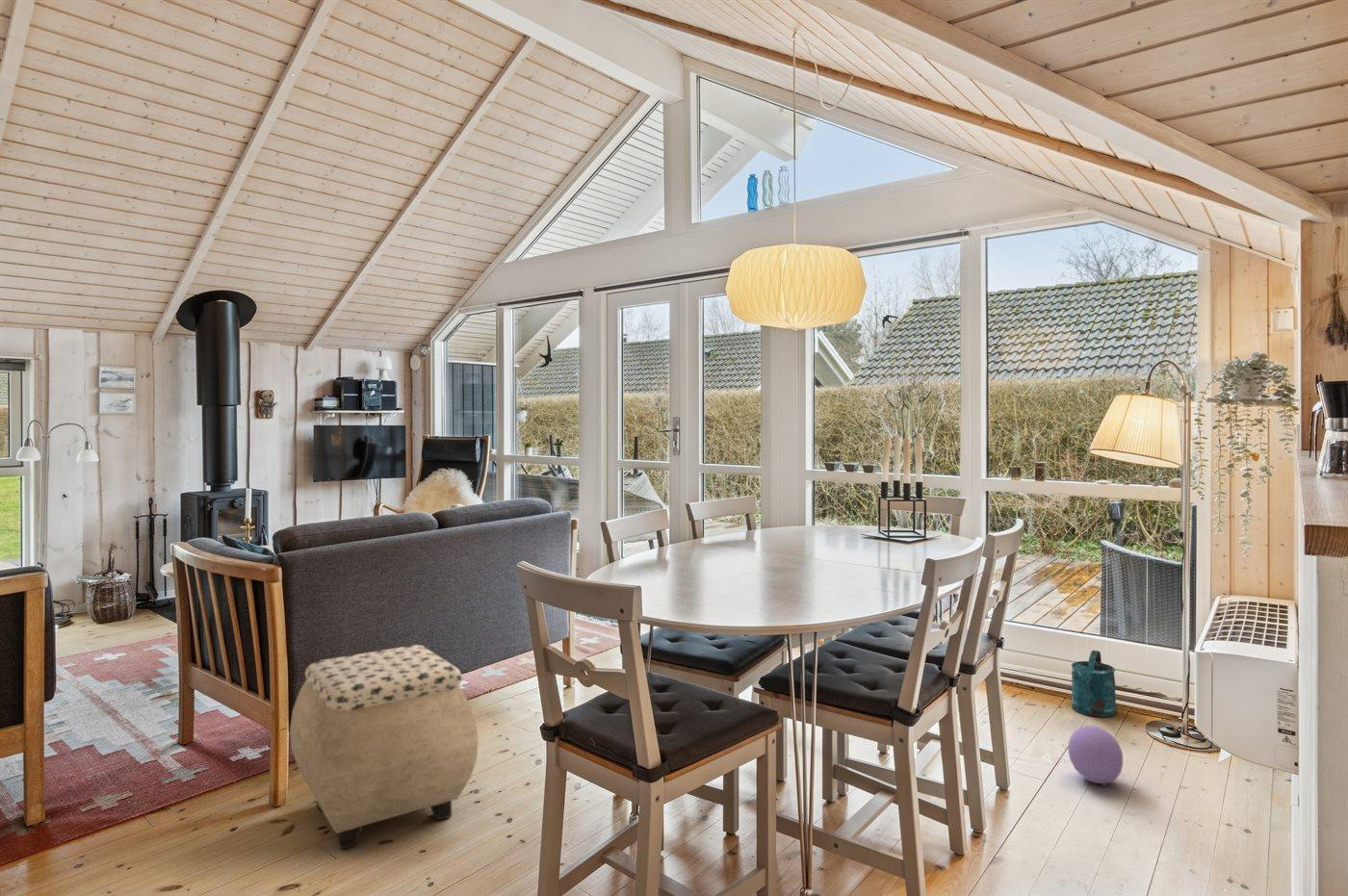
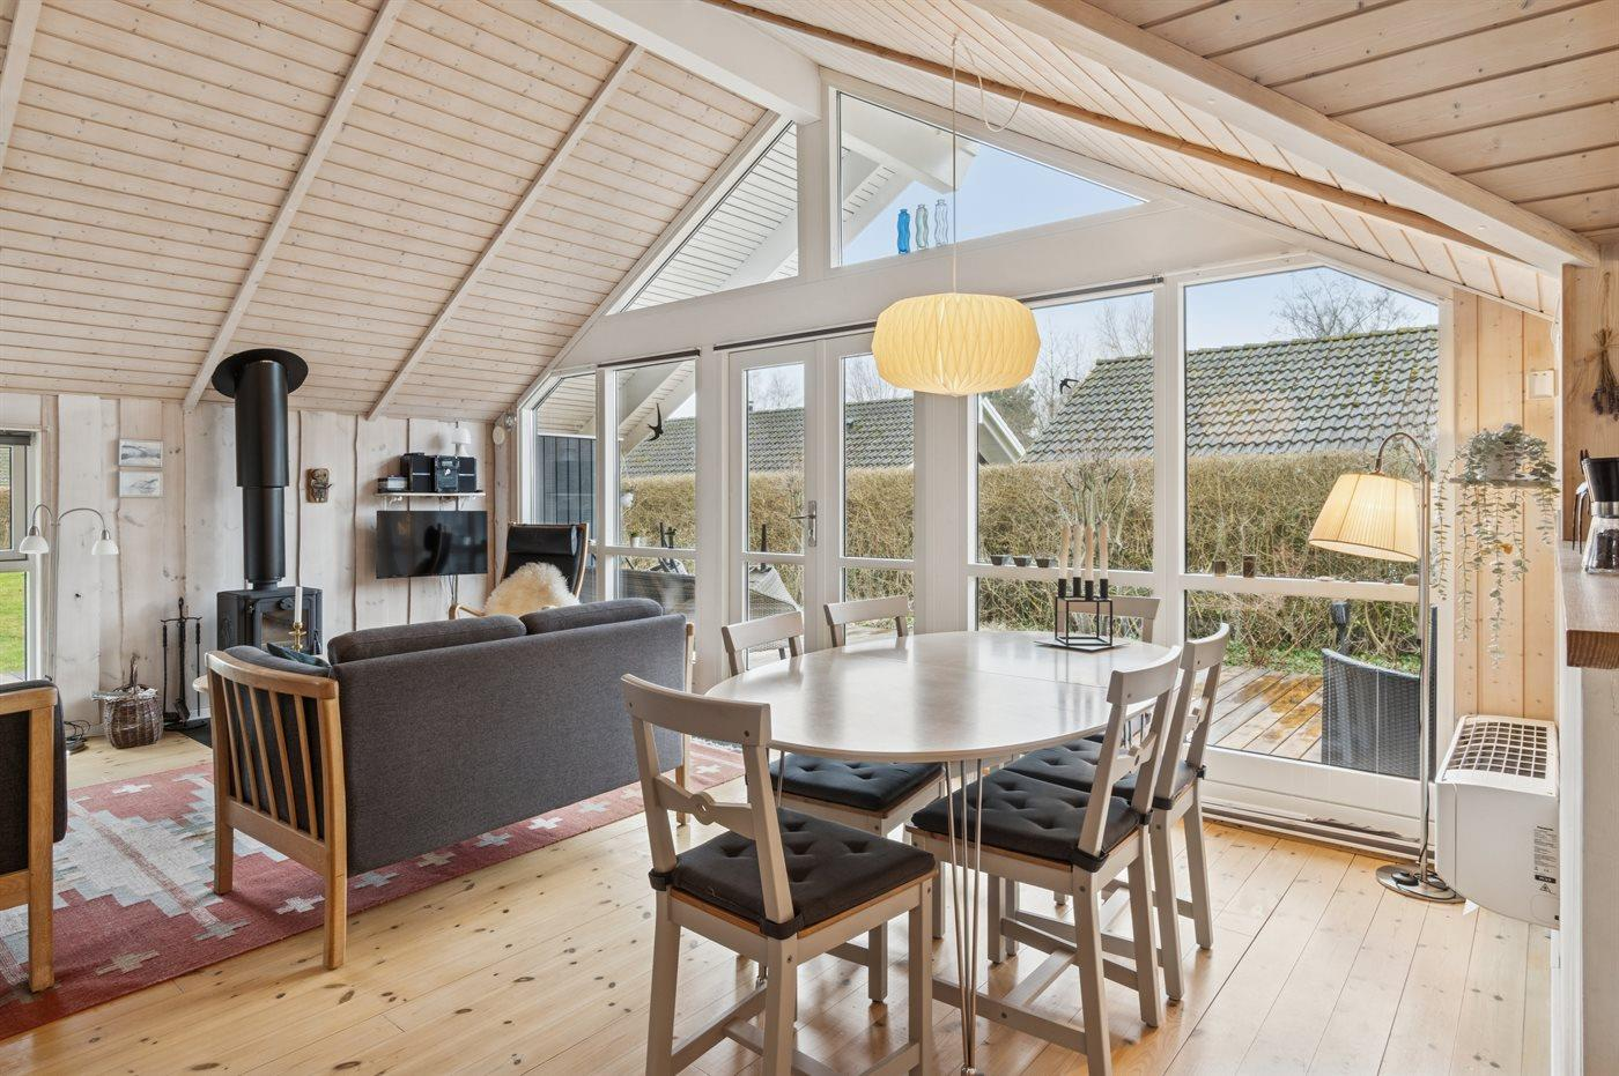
- watering can [1071,650,1118,718]
- ottoman [289,644,480,851]
- ball [1067,725,1124,786]
